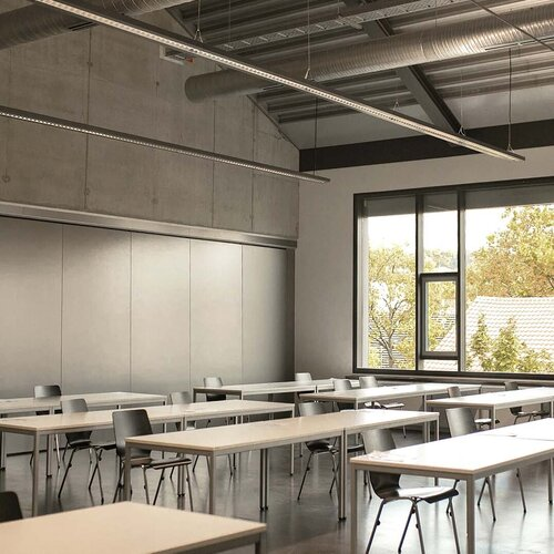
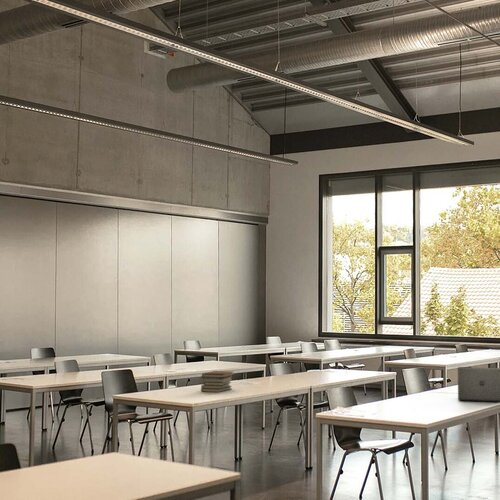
+ laptop [457,366,500,403]
+ book stack [200,370,235,393]
